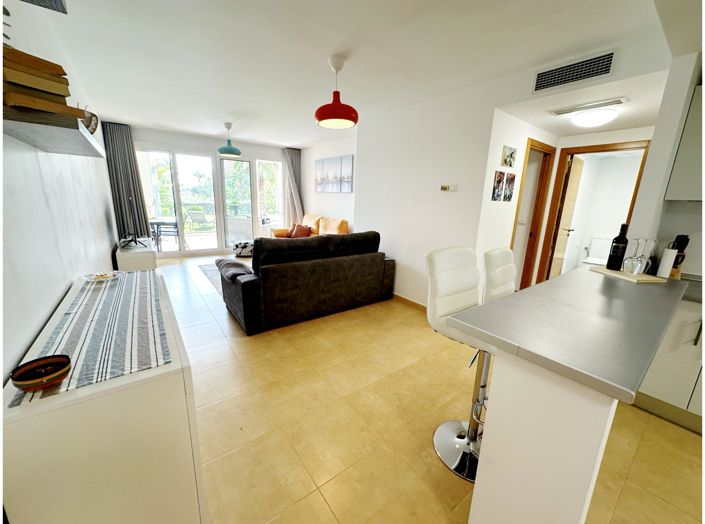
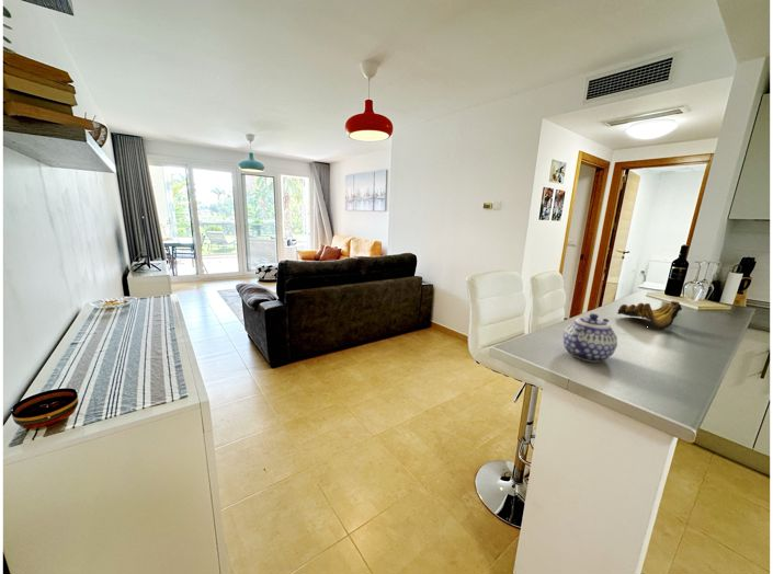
+ teapot [562,312,618,364]
+ banana bunch [615,300,683,330]
